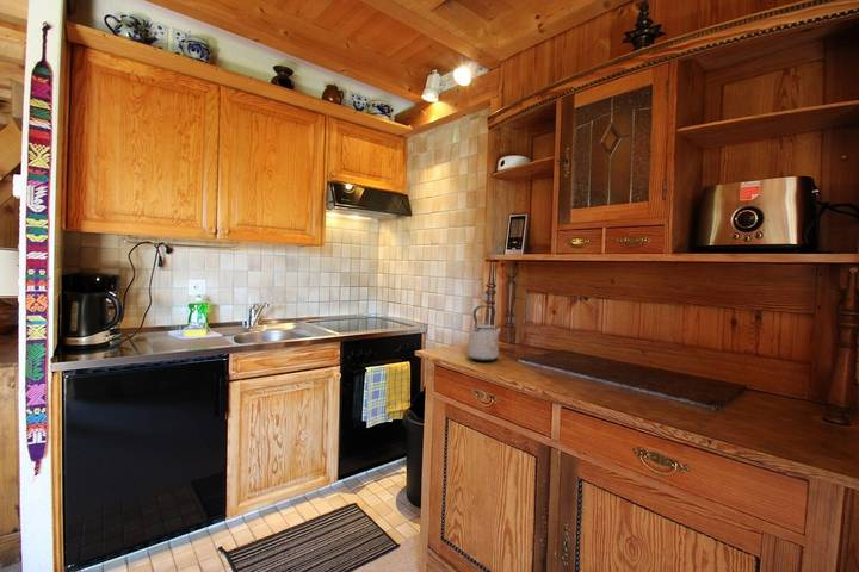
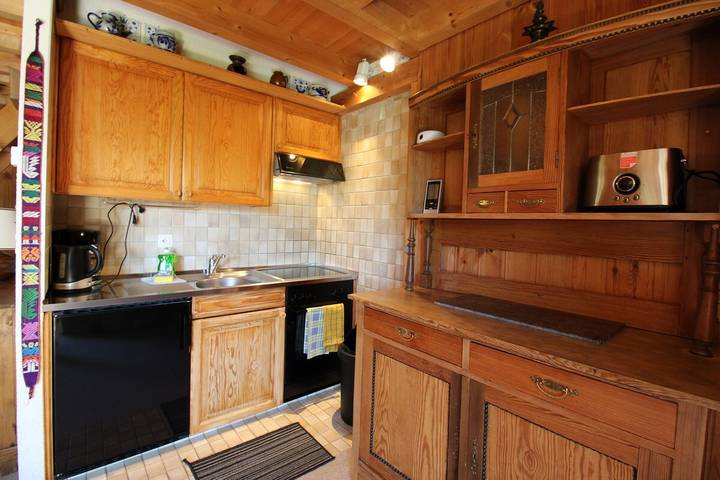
- kettle [465,305,502,362]
